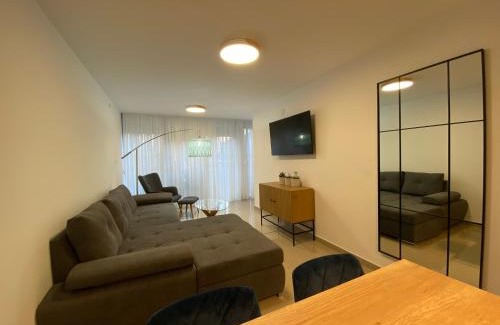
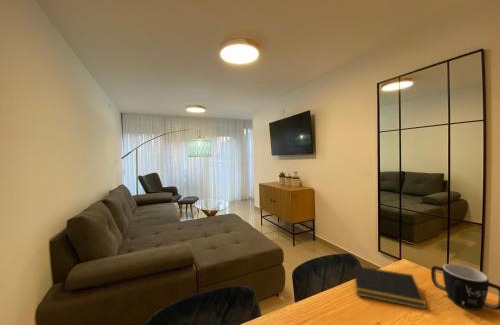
+ notepad [351,265,428,310]
+ mug [430,263,500,311]
